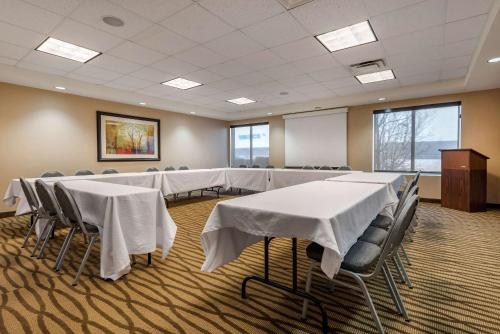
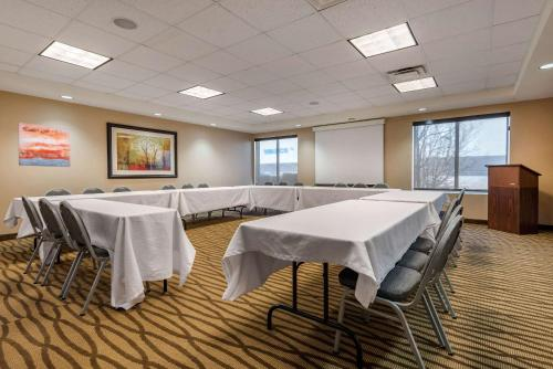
+ wall art [17,122,71,168]
